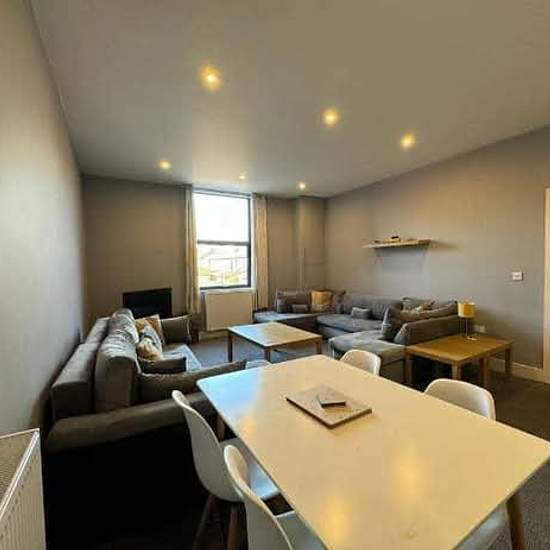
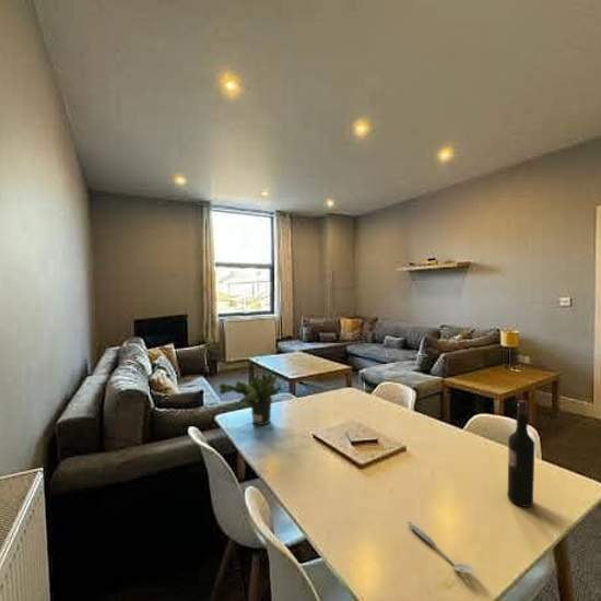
+ wine bottle [506,399,535,508]
+ potted plant [217,355,286,426]
+ spoon [406,521,476,575]
